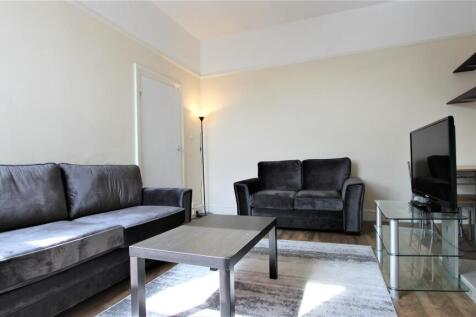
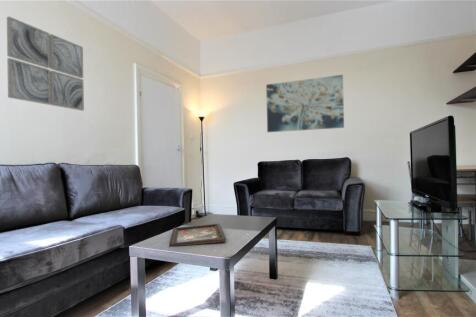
+ wall art [6,15,85,112]
+ decorative tray [168,222,227,248]
+ wall art [265,74,345,133]
